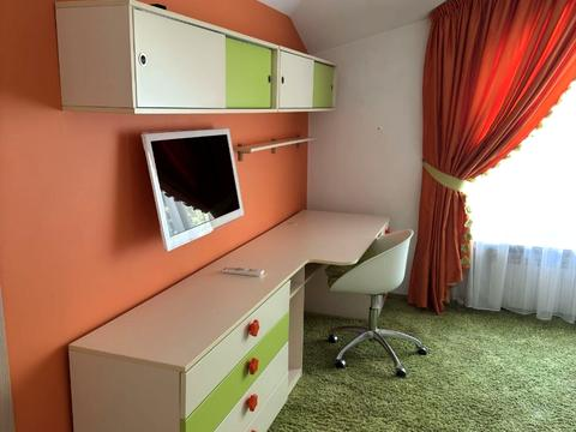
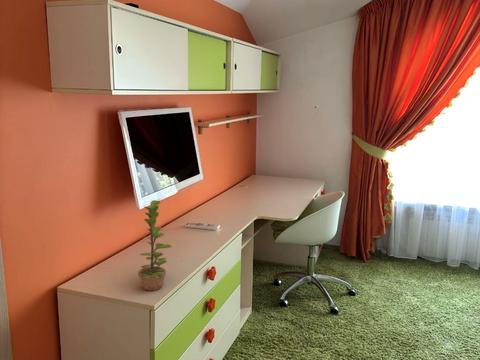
+ plant [137,199,173,291]
